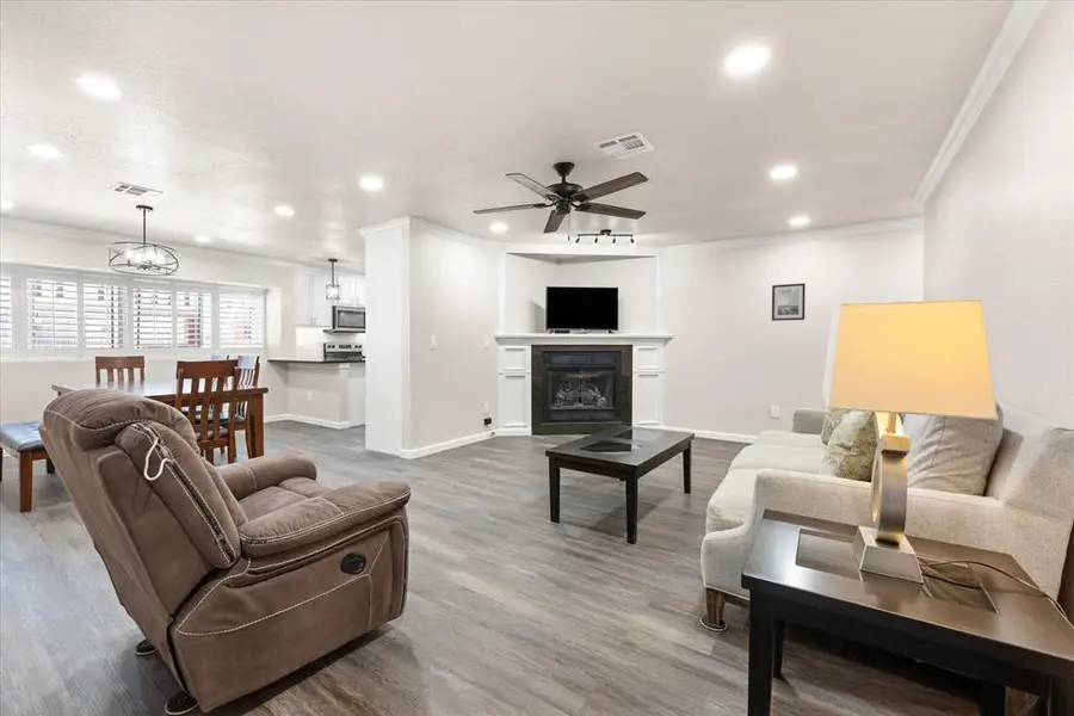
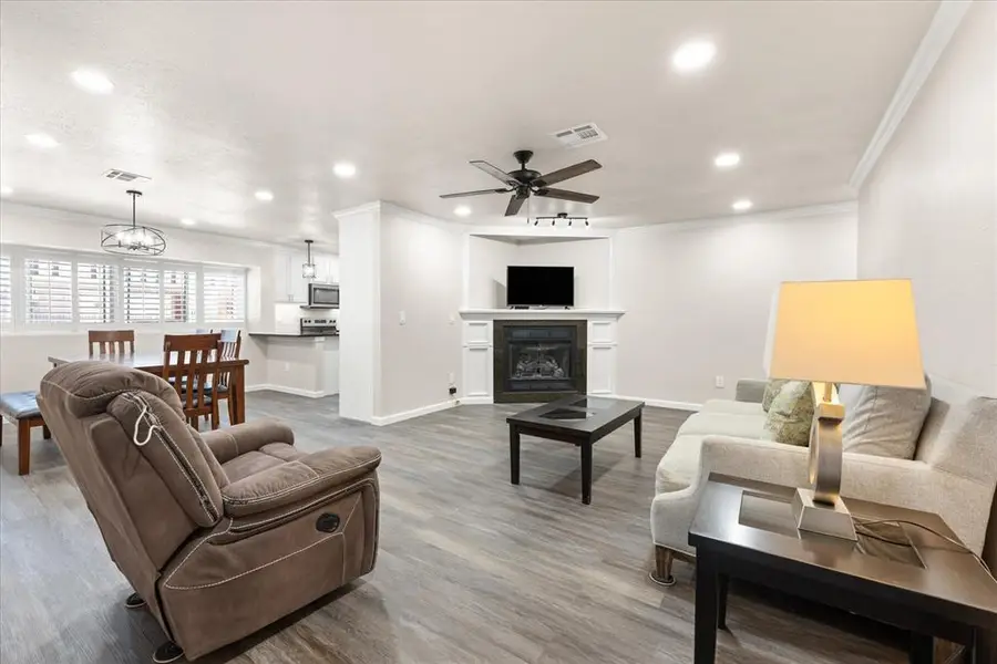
- wall art [771,282,807,322]
